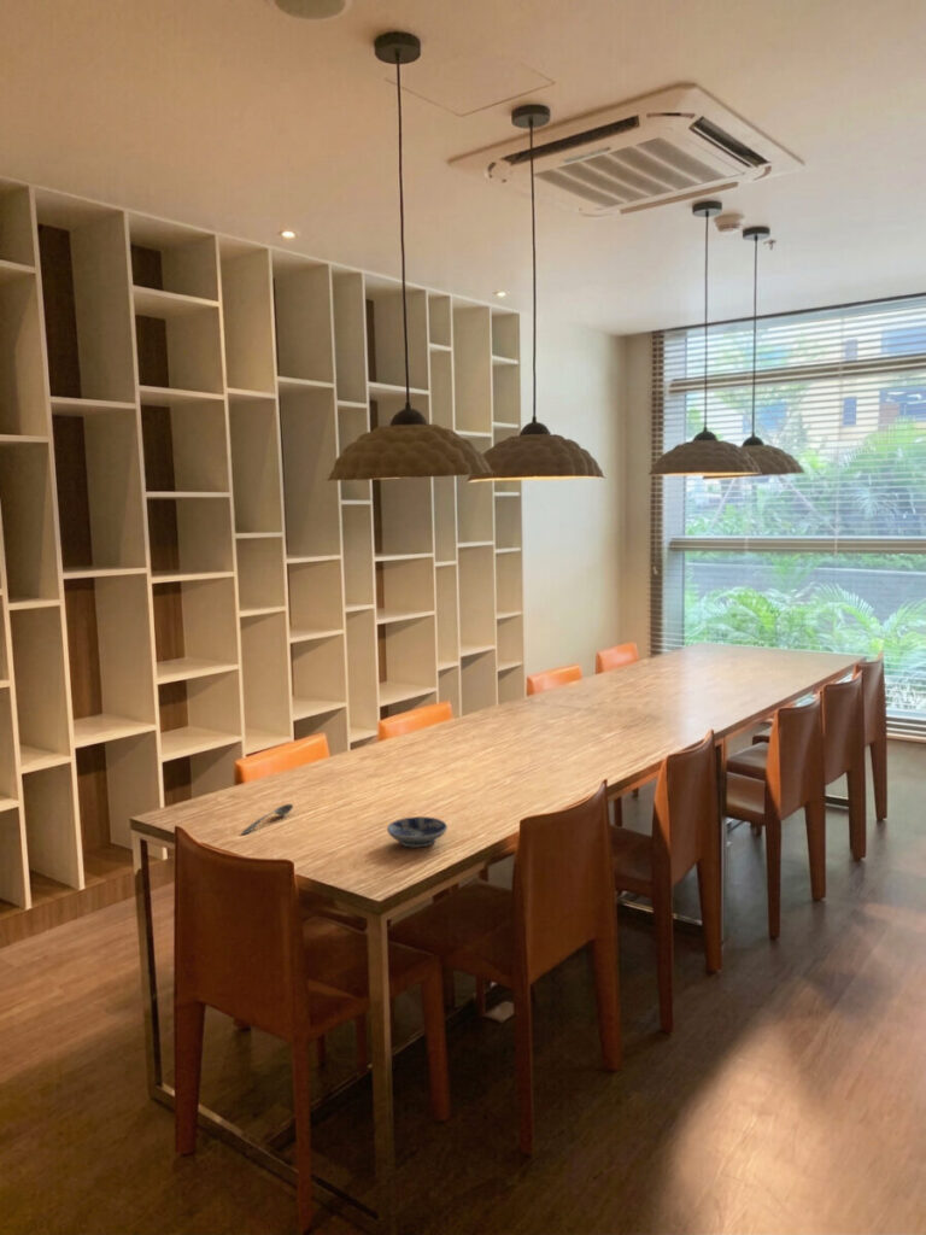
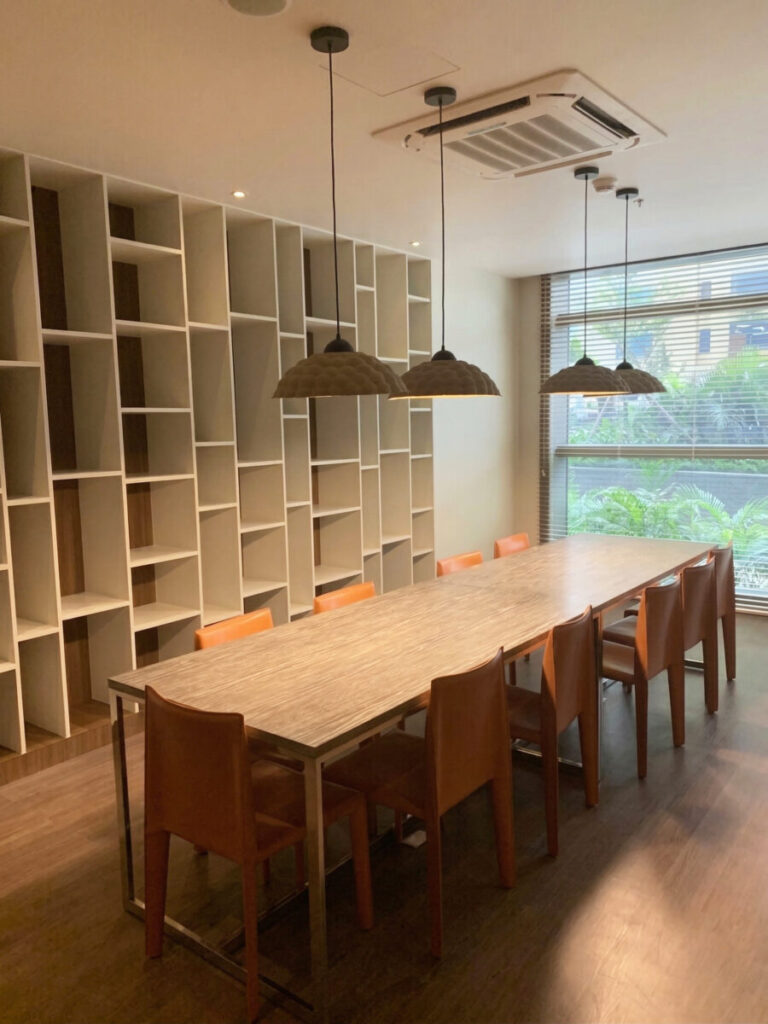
- soupspoon [241,803,294,836]
- bowl [386,815,449,849]
